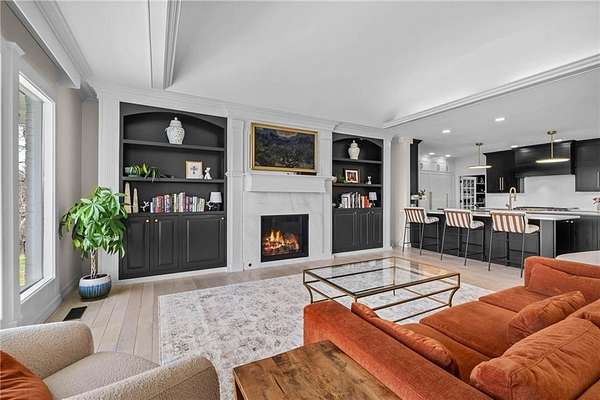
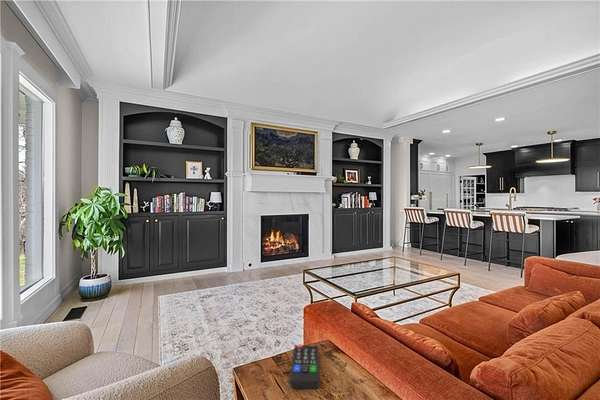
+ remote control [289,344,320,390]
